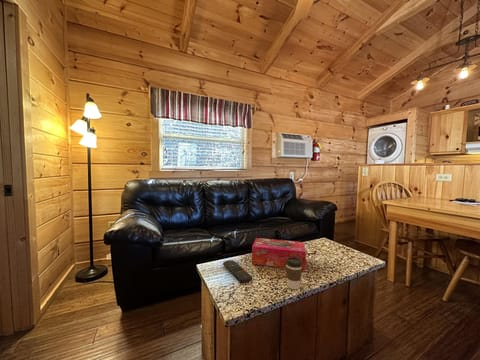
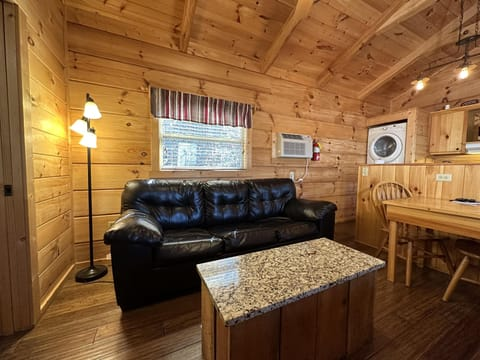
- coffee cup [285,257,303,290]
- tissue box [251,237,307,271]
- remote control [222,259,253,284]
